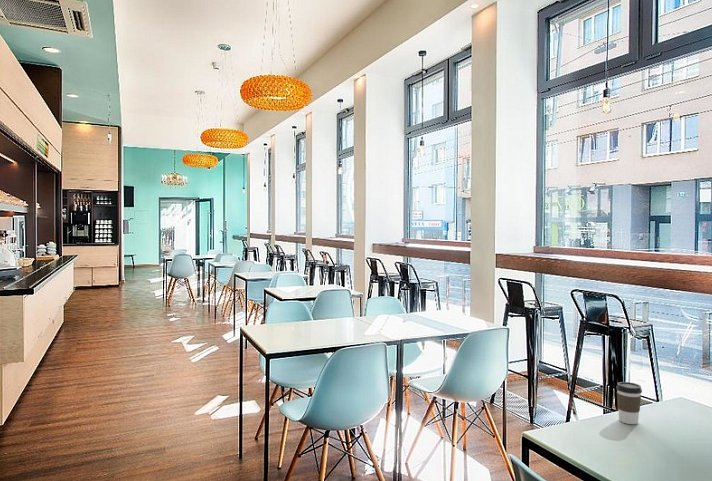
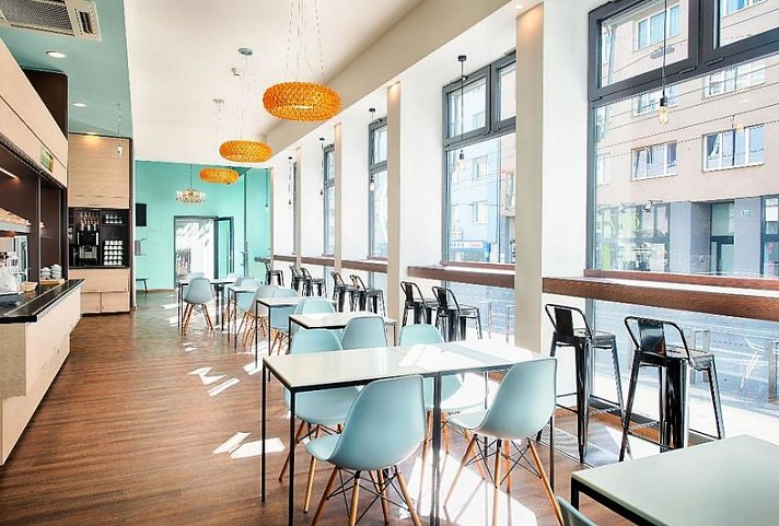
- coffee cup [615,381,643,425]
